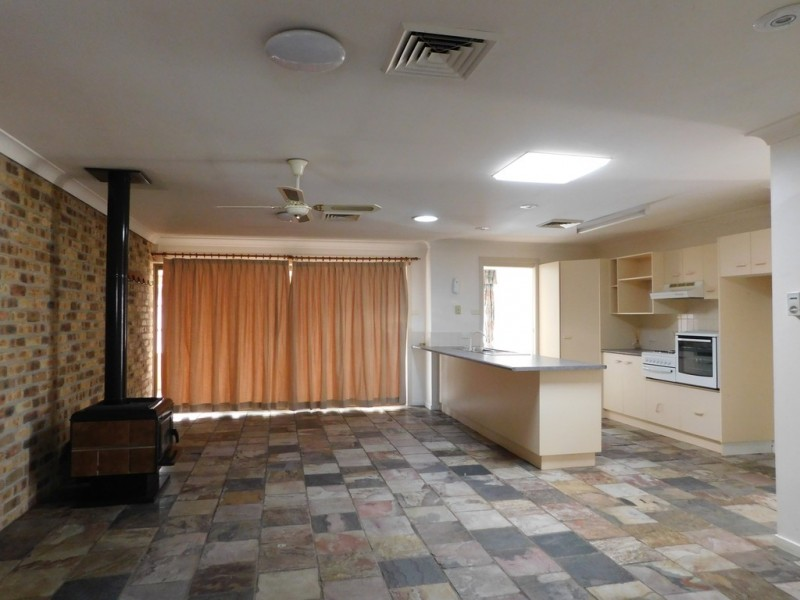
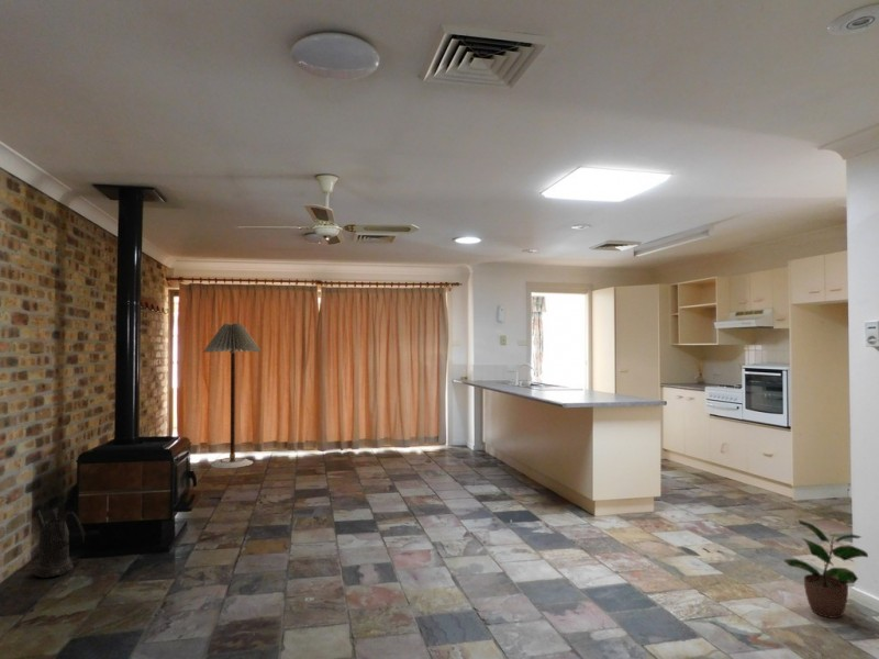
+ watering can [33,506,86,579]
+ potted plant [783,520,869,619]
+ floor lamp [202,322,263,469]
